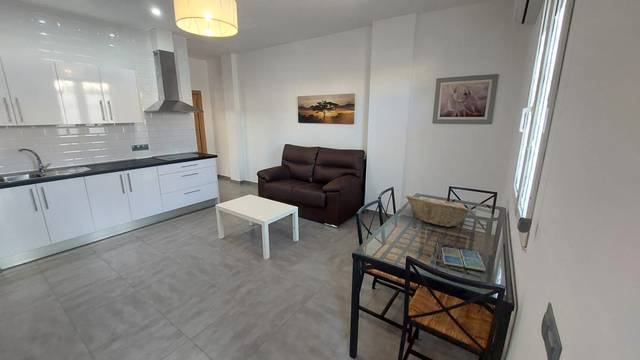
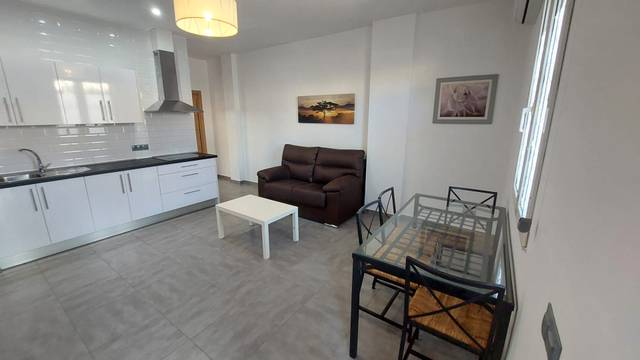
- fruit basket [405,195,472,228]
- drink coaster [441,246,486,272]
